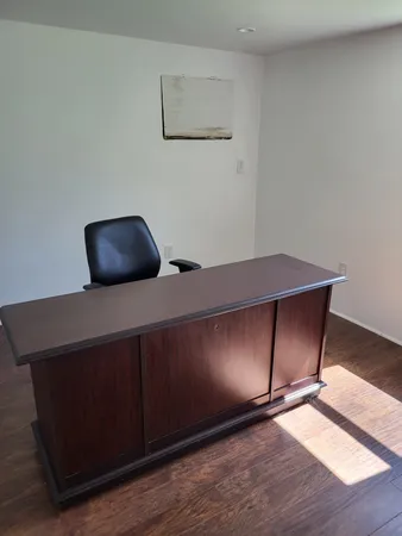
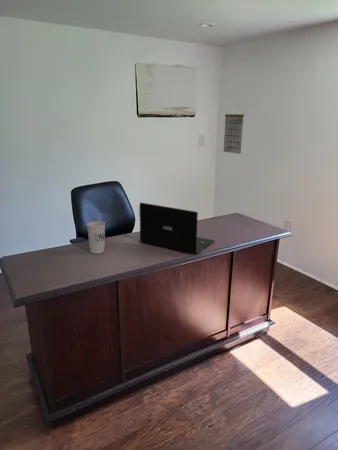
+ calendar [223,108,245,155]
+ laptop [139,202,215,256]
+ cup [86,220,106,255]
